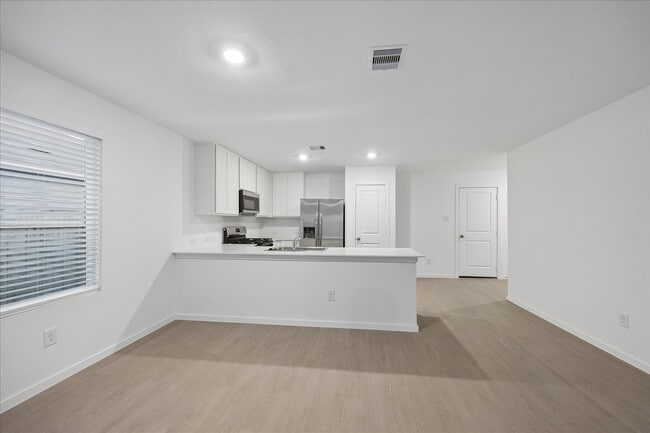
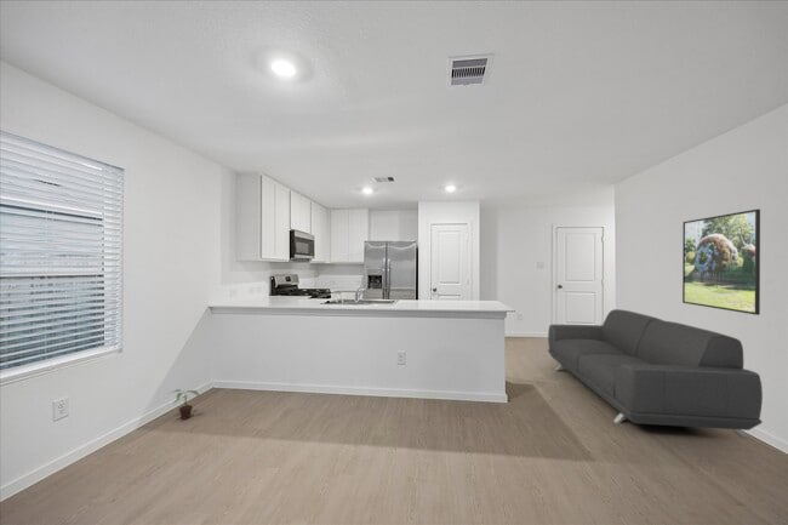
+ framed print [681,209,761,316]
+ sofa [547,308,764,439]
+ potted plant [169,388,201,421]
